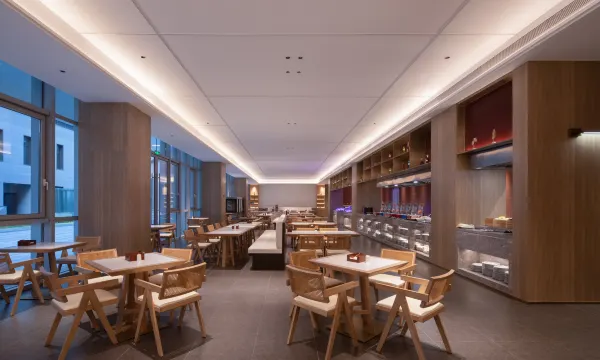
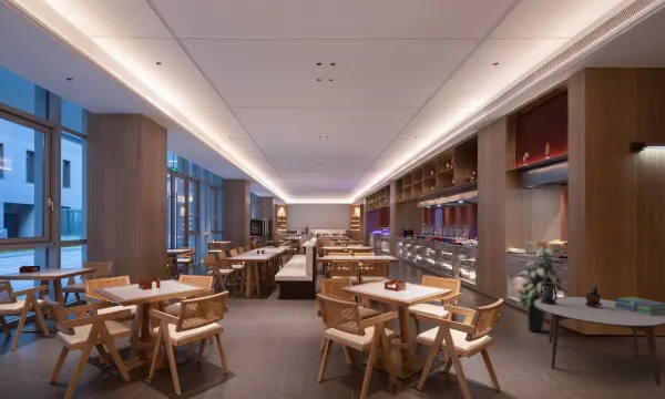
+ lantern [539,276,560,305]
+ indoor plant [516,241,569,334]
+ potted plant [583,282,602,307]
+ stack of books [615,296,665,316]
+ dining table [534,296,665,387]
